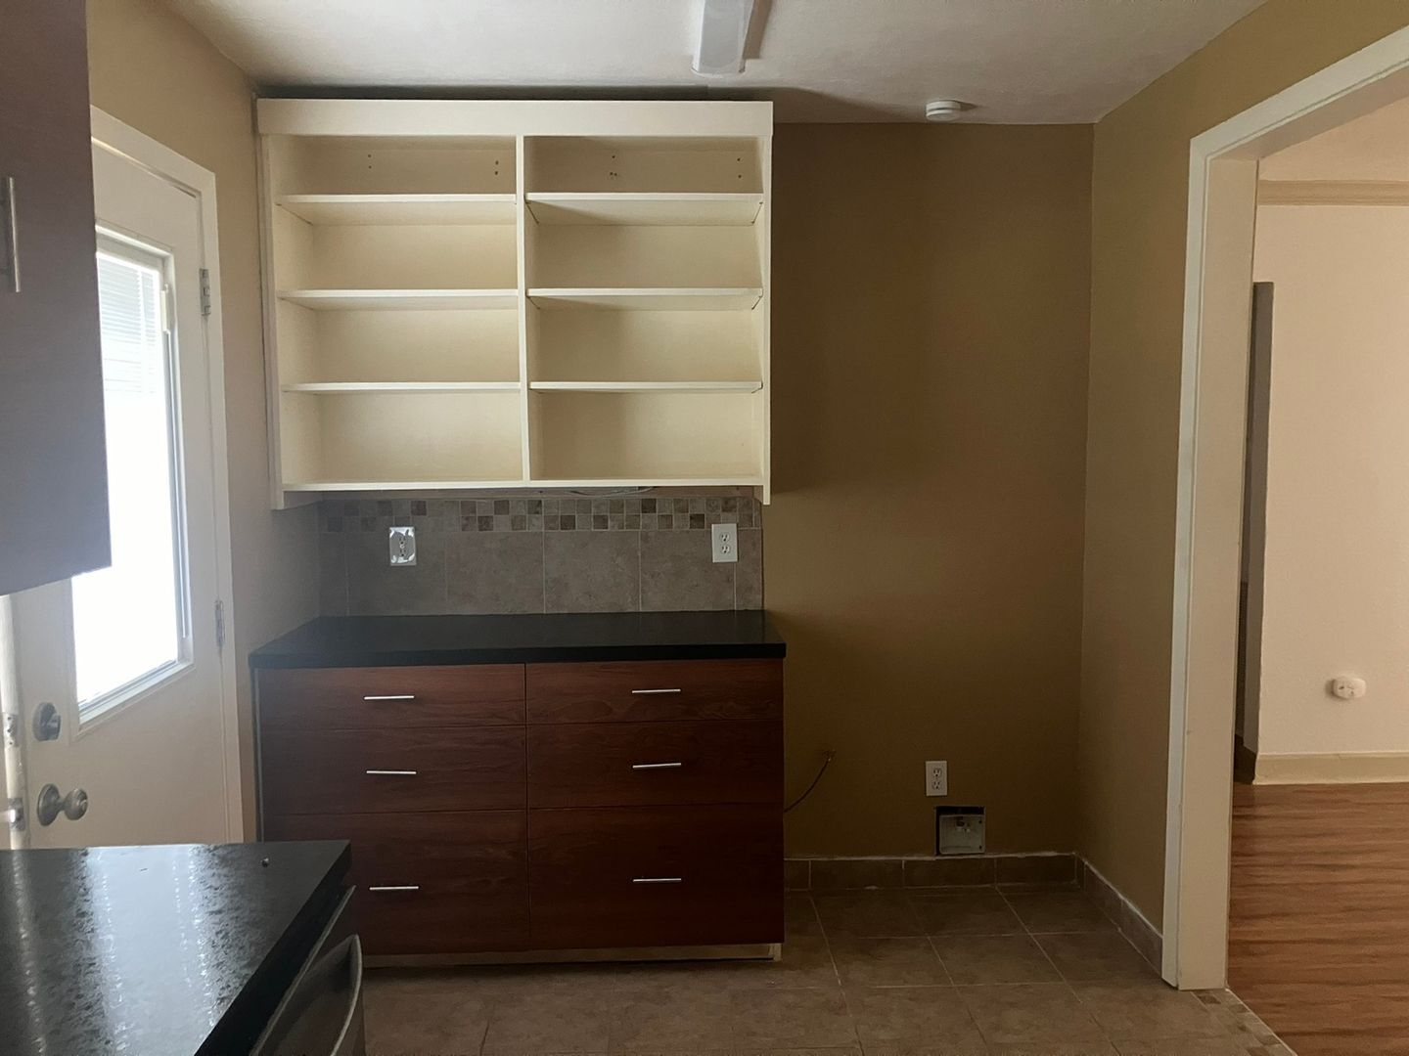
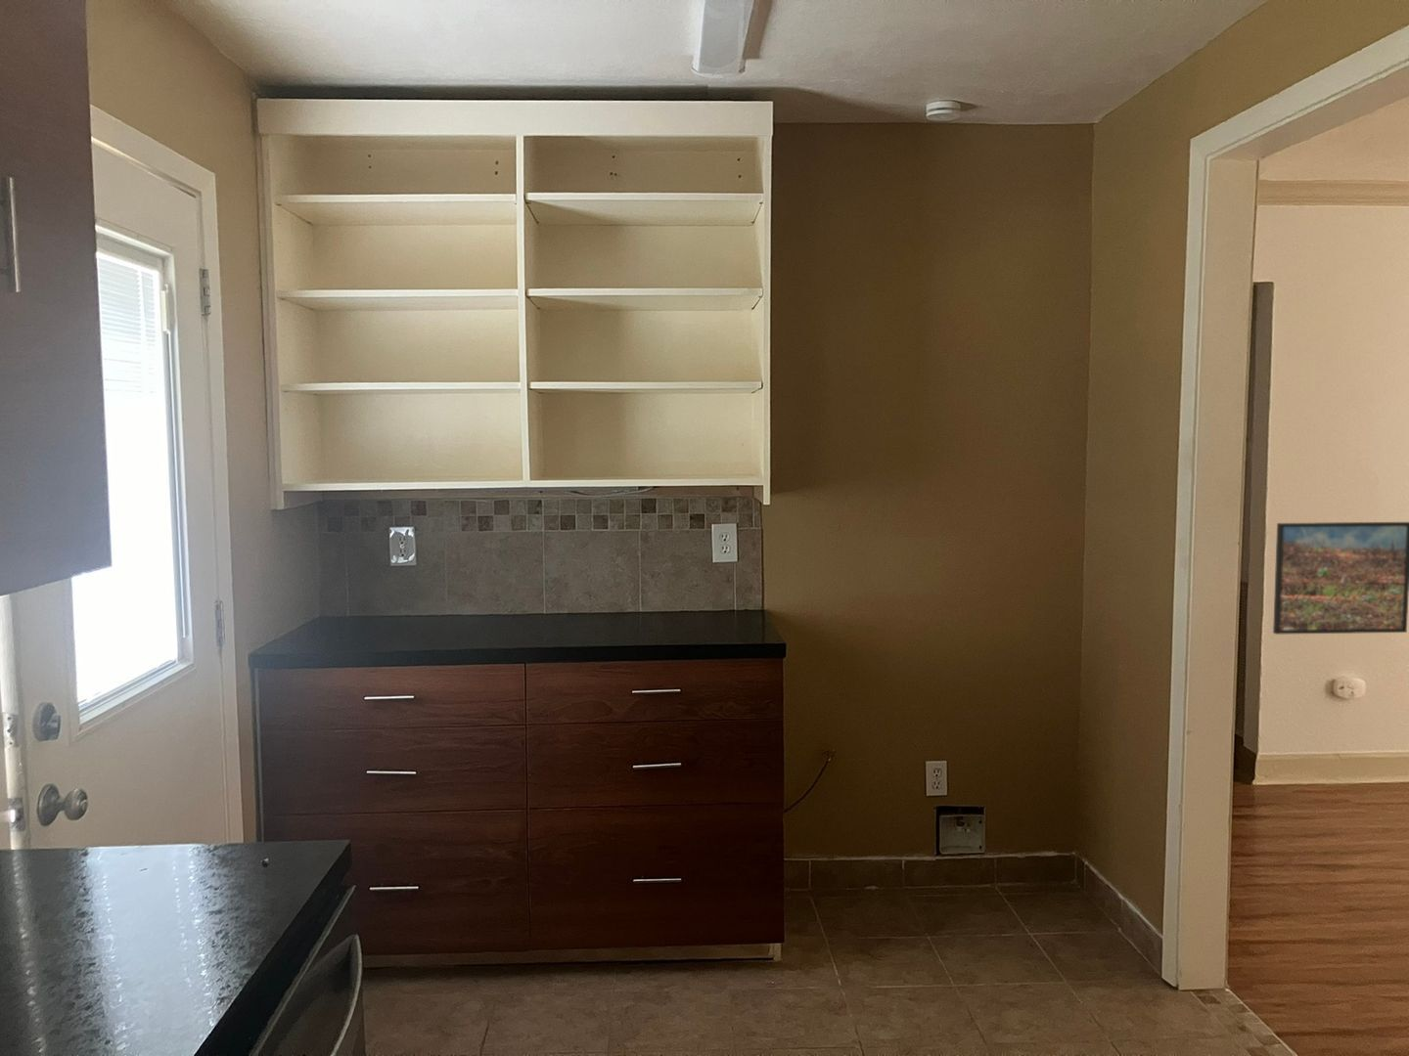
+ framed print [1273,521,1409,636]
